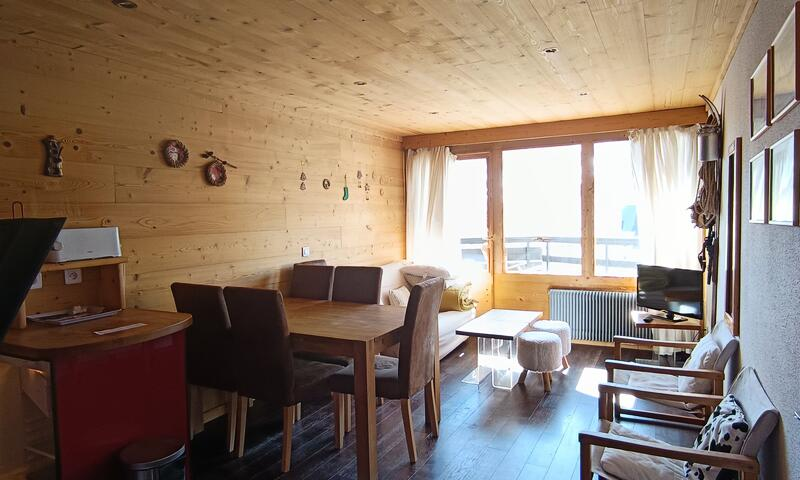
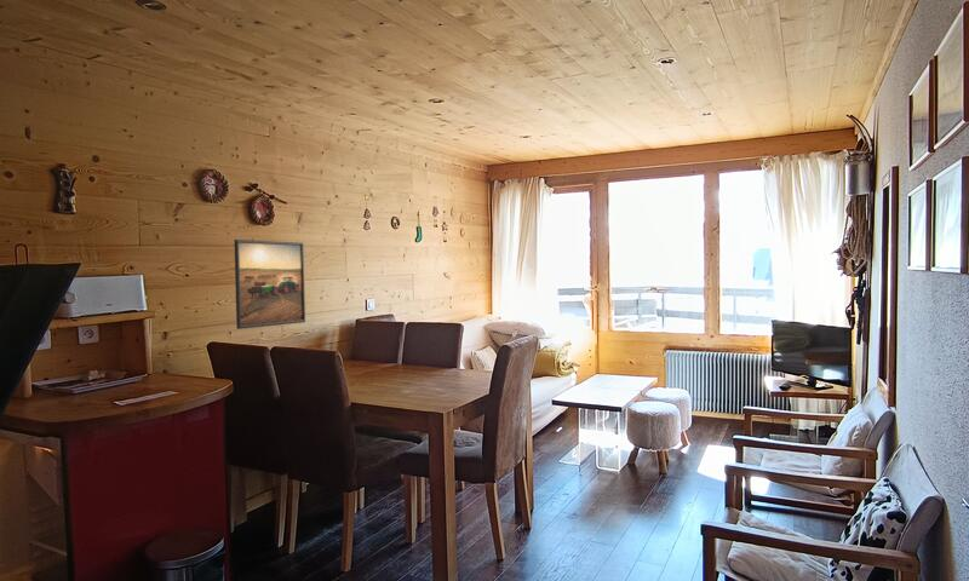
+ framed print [234,238,306,330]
